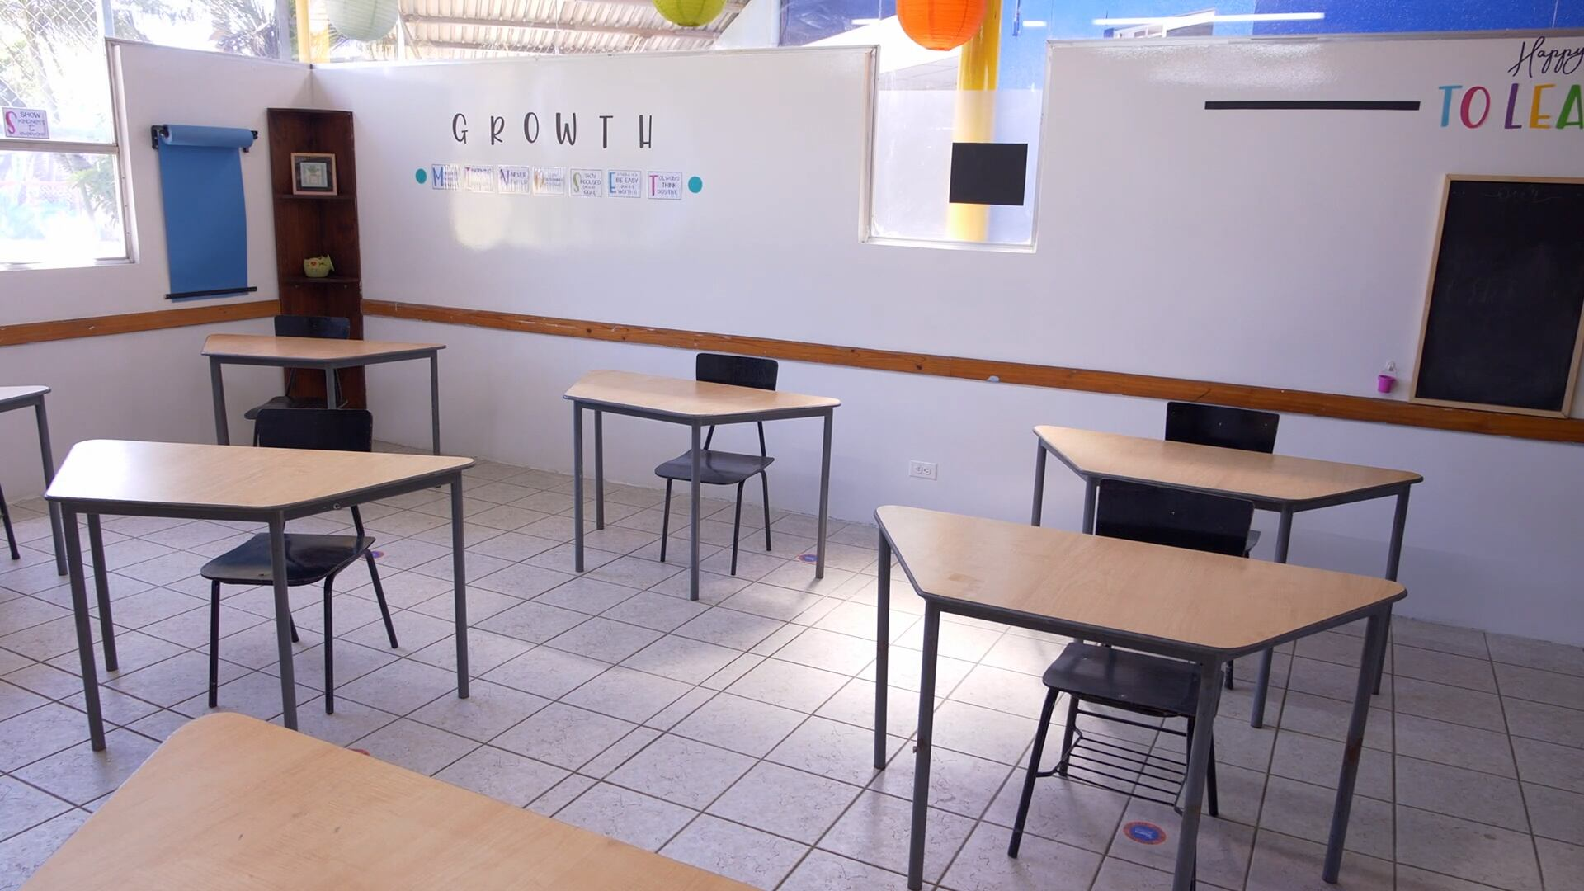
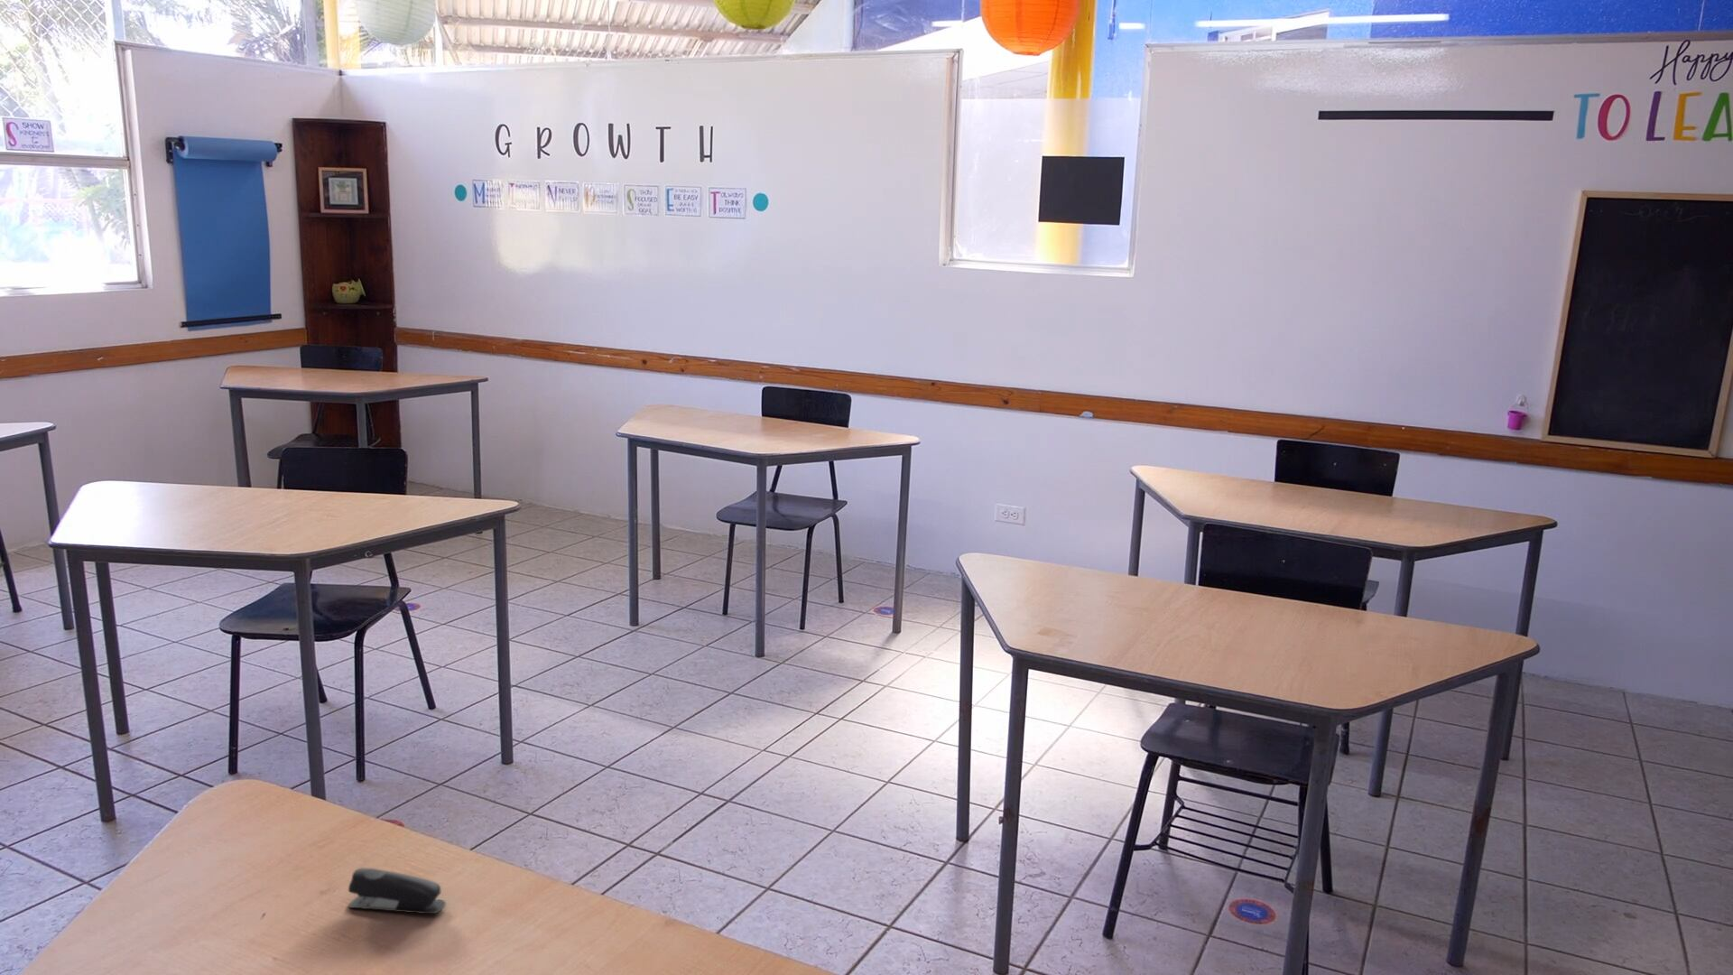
+ stapler [348,867,446,915]
